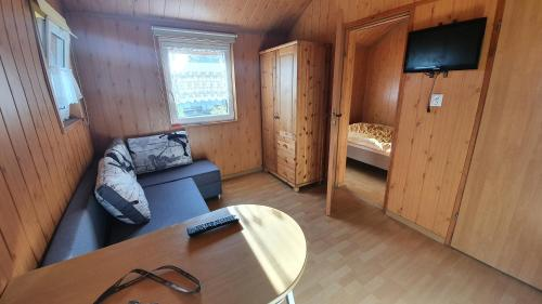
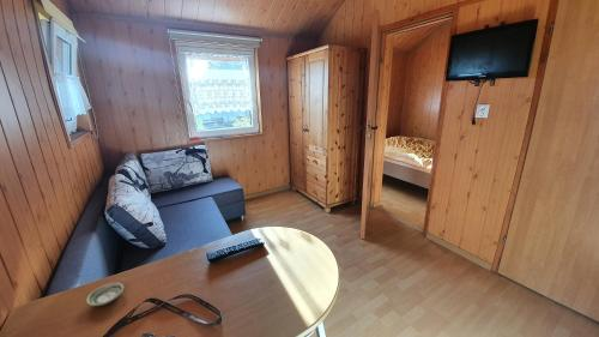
+ saucer [85,282,125,307]
